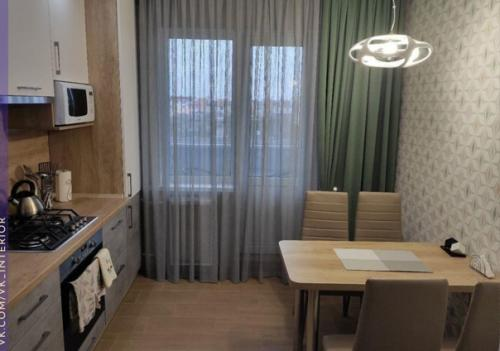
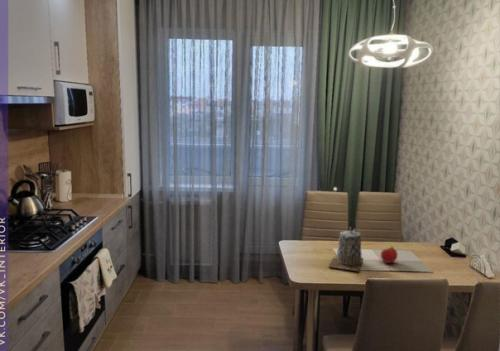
+ fruit [380,245,399,264]
+ teapot [328,226,364,272]
